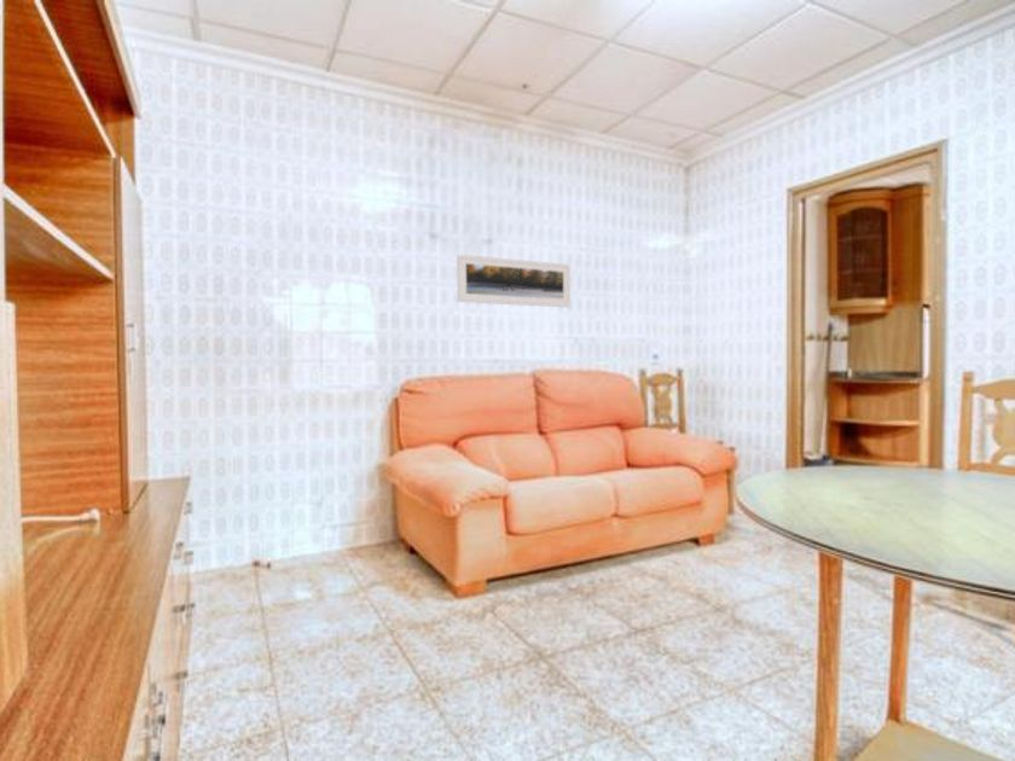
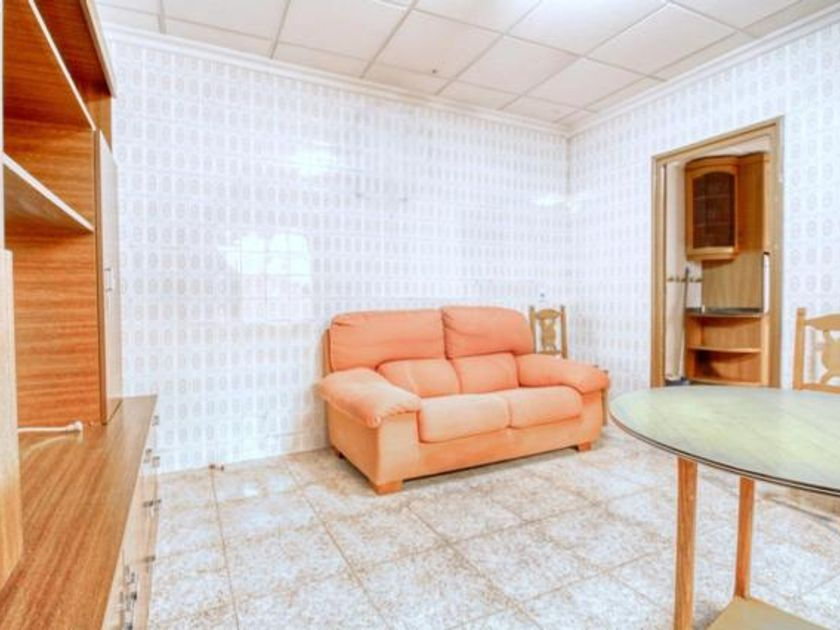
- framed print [456,254,572,308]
